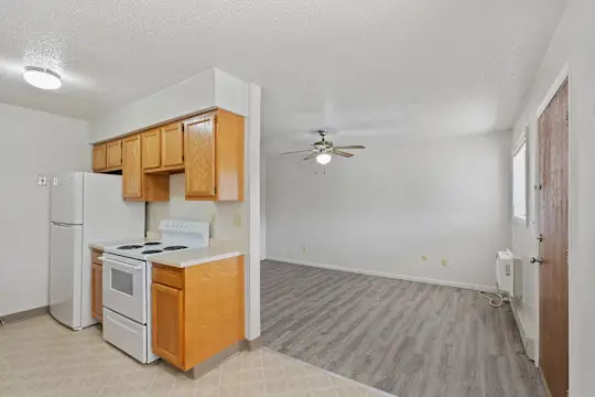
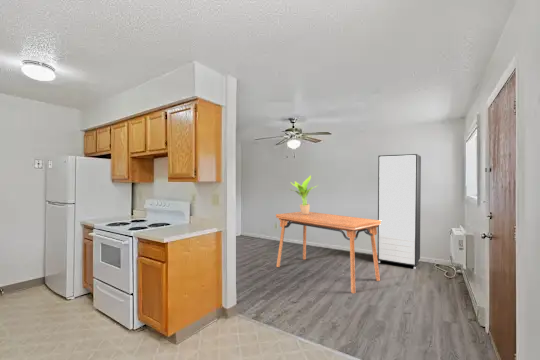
+ storage cabinet [377,153,422,270]
+ dining table [275,211,382,294]
+ potted plant [289,174,319,215]
